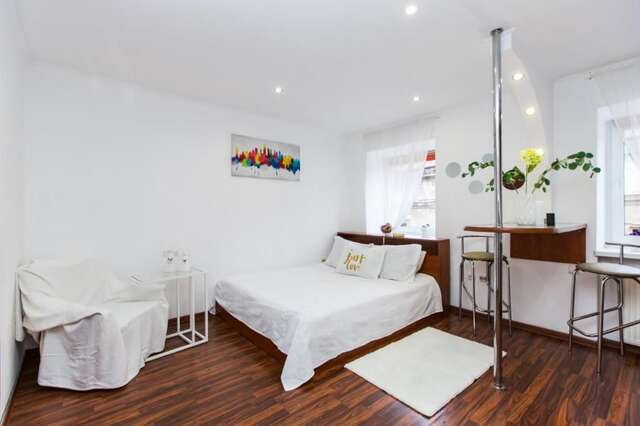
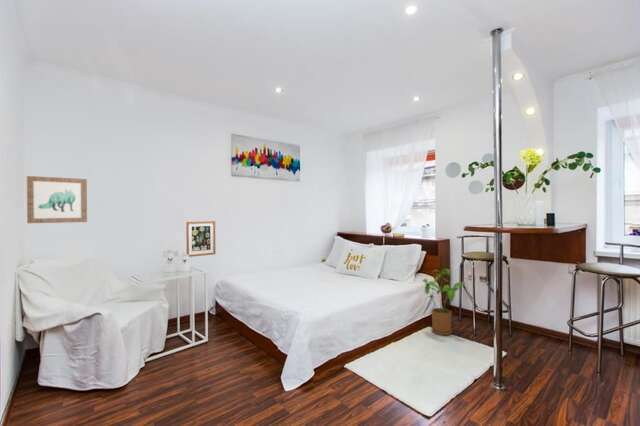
+ wall art [185,220,216,258]
+ wall art [26,175,88,224]
+ house plant [422,268,466,336]
